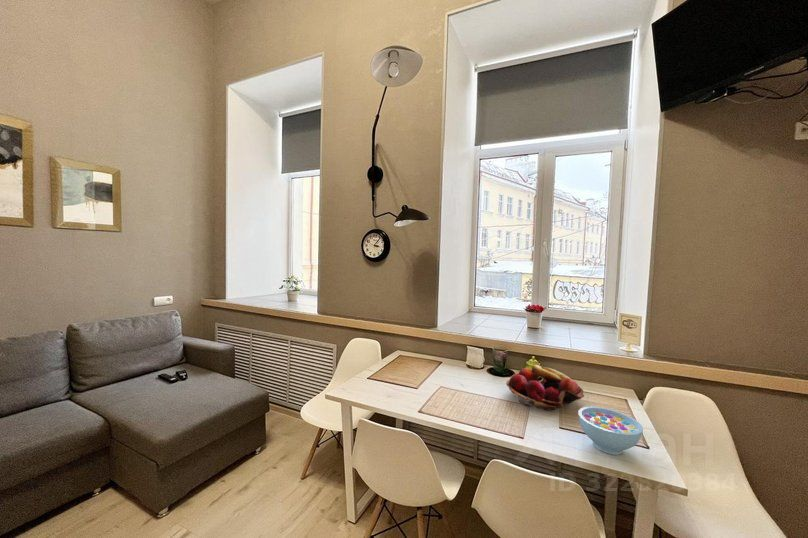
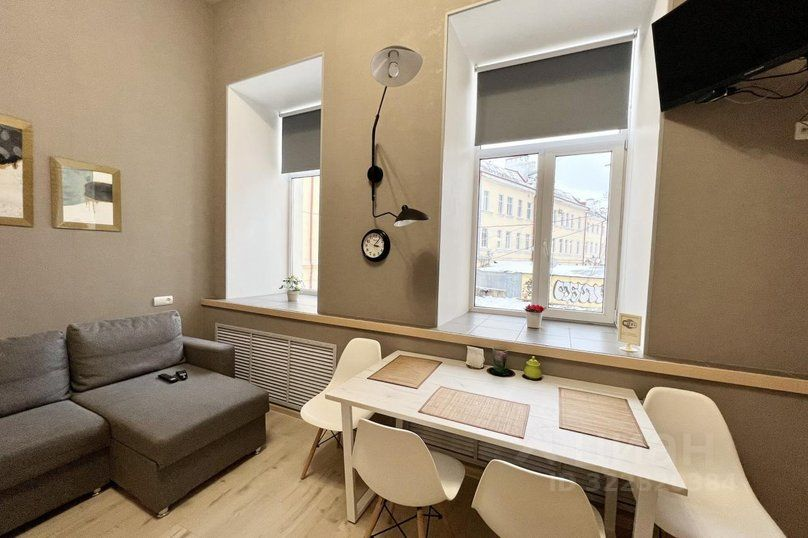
- bowl [577,406,644,456]
- fruit basket [505,364,585,411]
